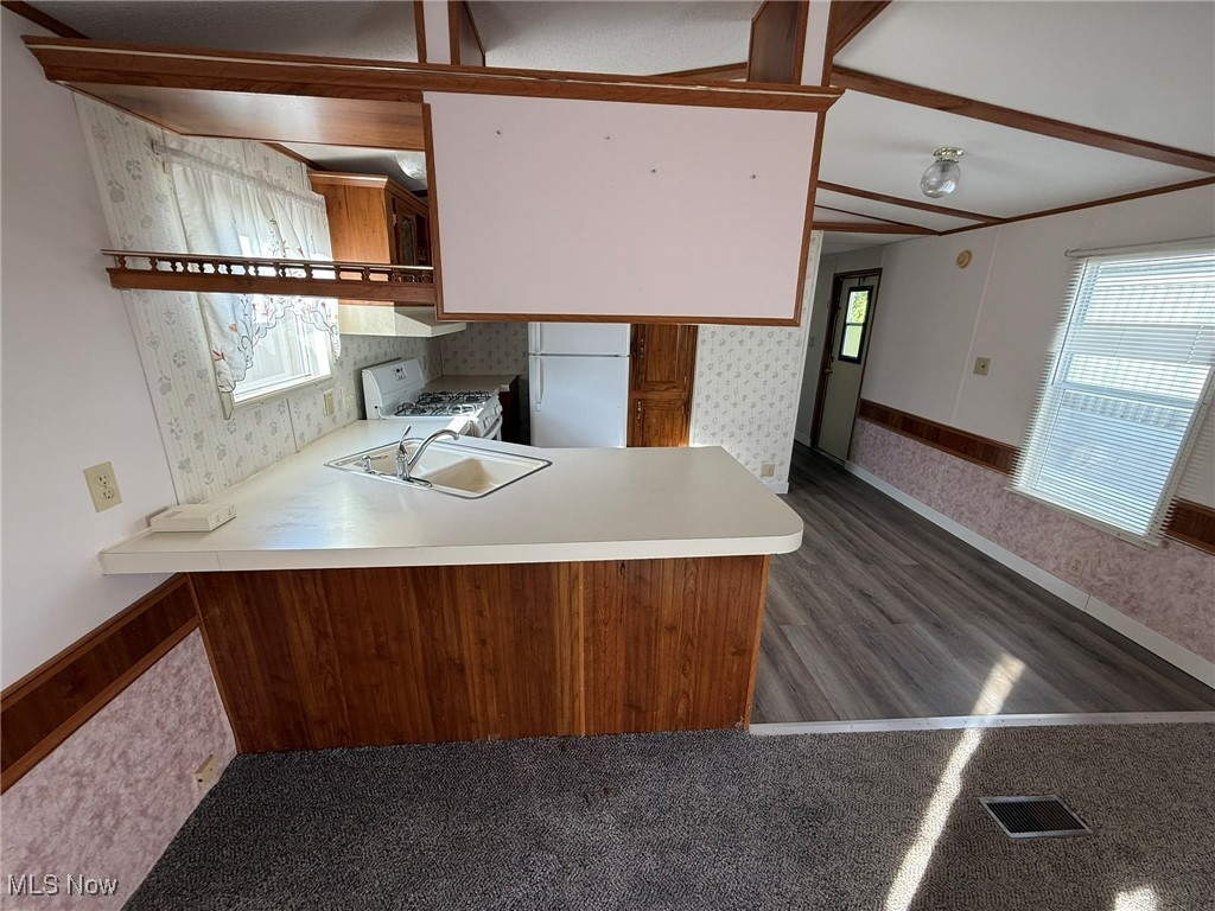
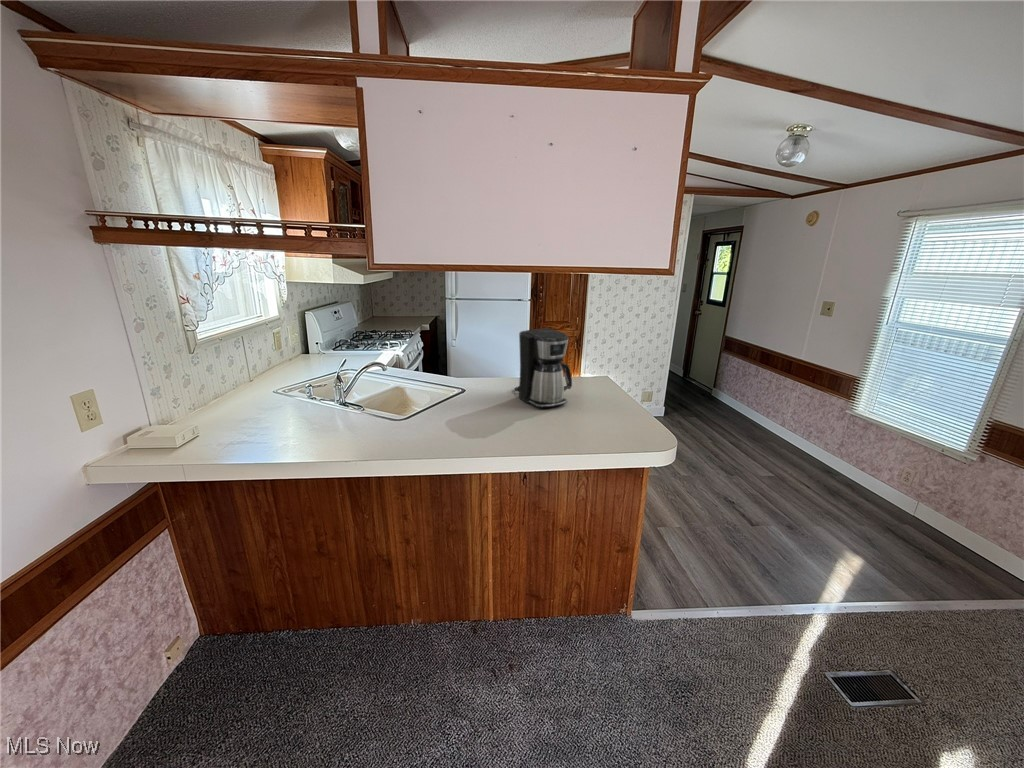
+ coffee maker [514,328,573,409]
